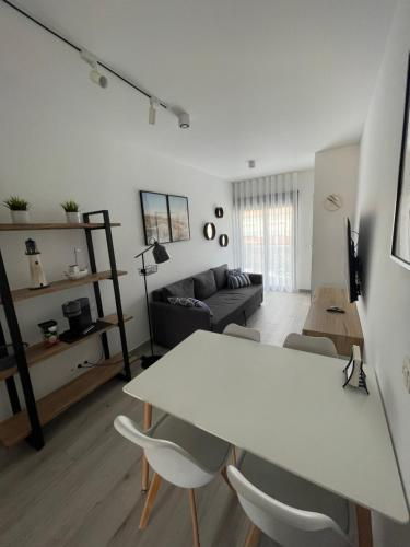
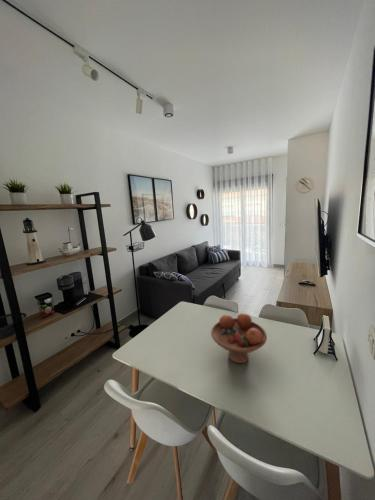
+ fruit bowl [210,312,268,364]
